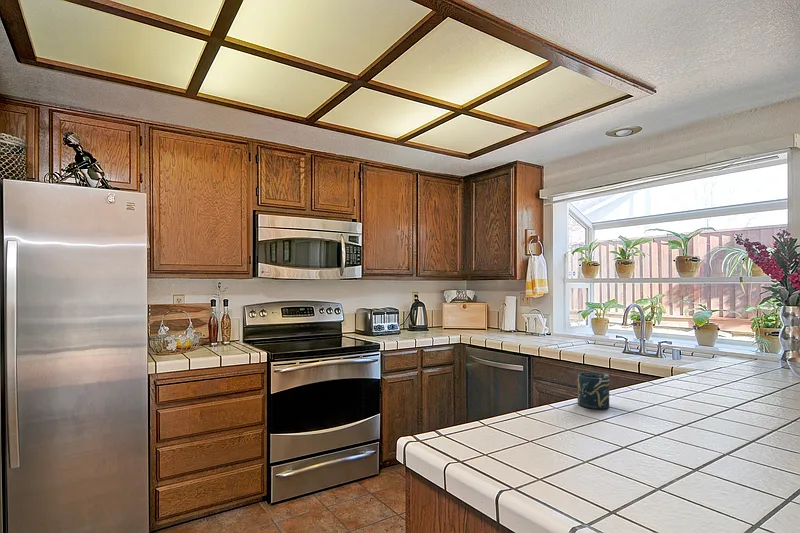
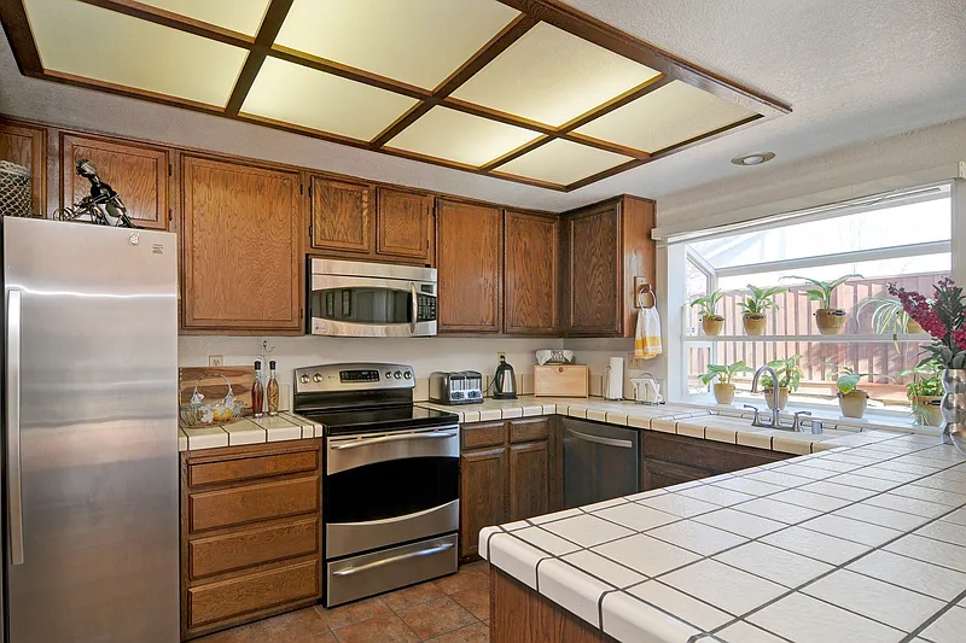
- cup [576,371,610,410]
